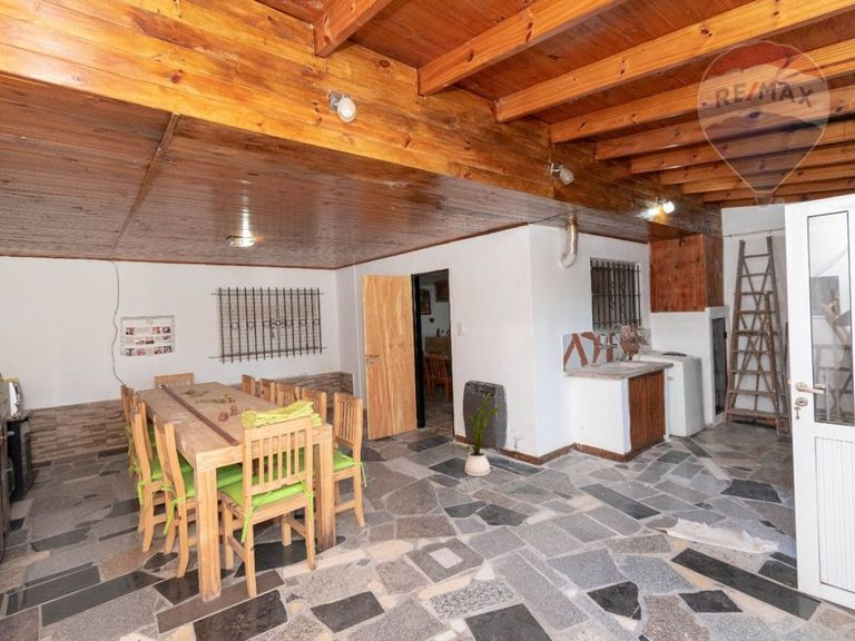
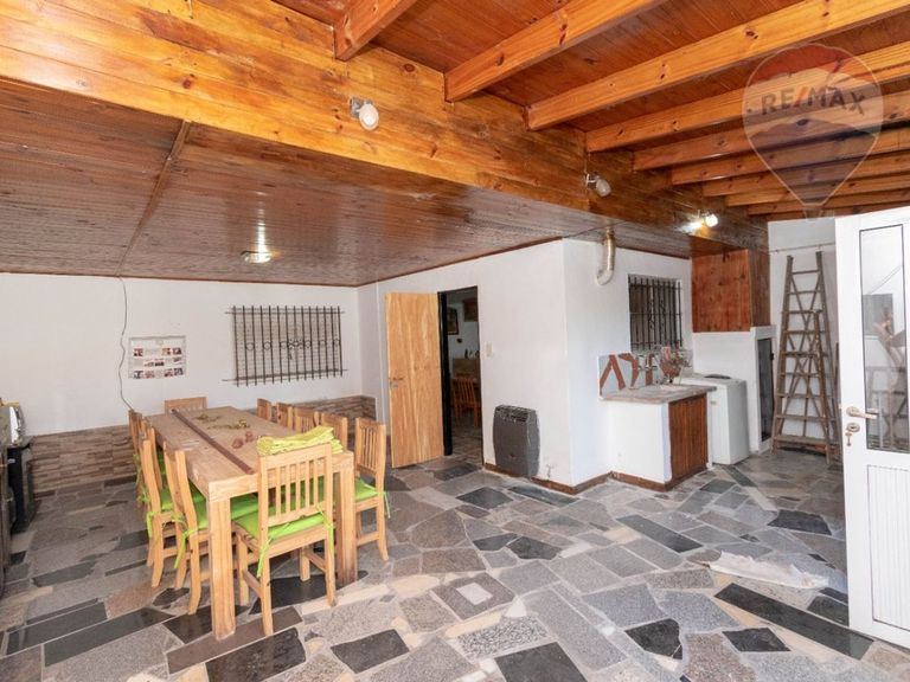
- house plant [462,391,503,477]
